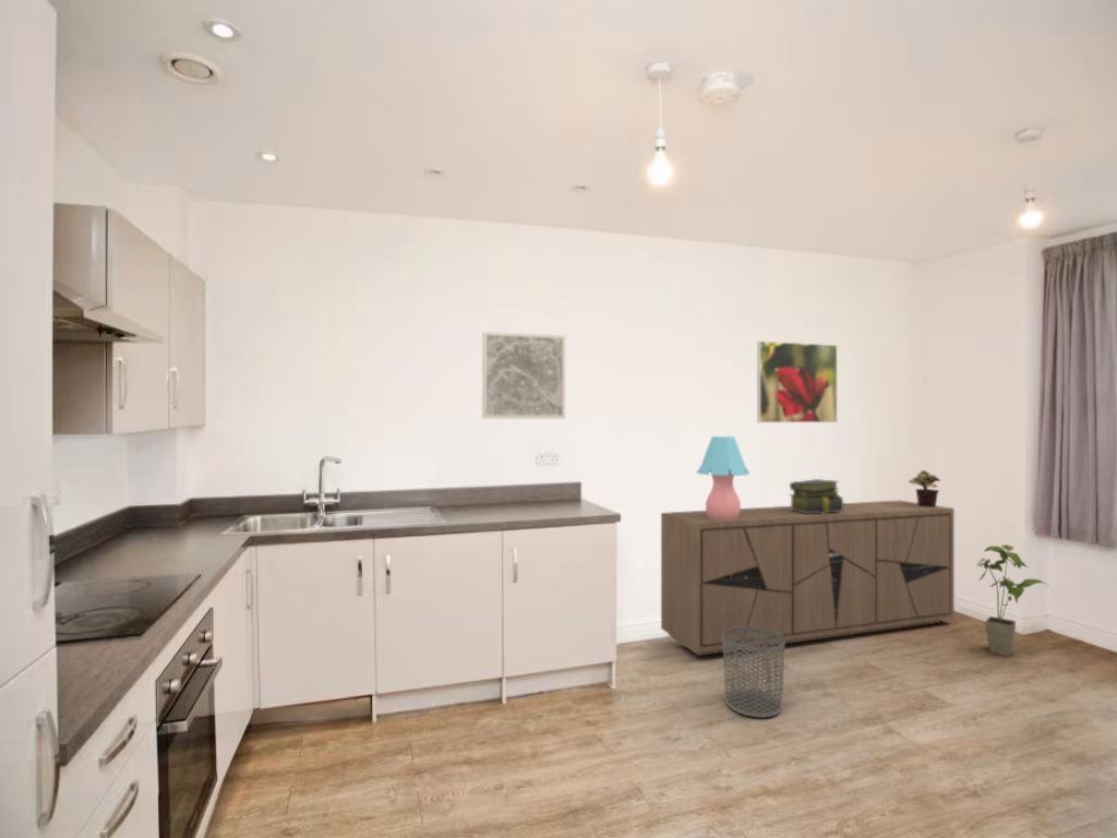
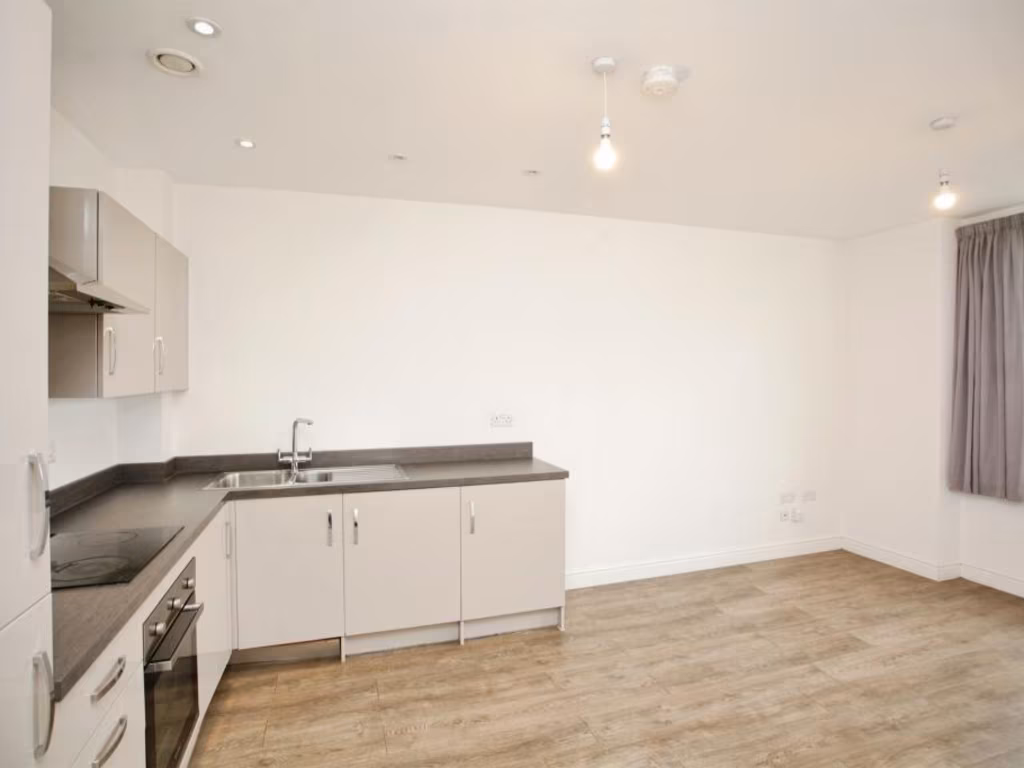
- house plant [976,543,1050,658]
- potted plant [908,469,941,506]
- table lamp [696,435,750,519]
- sideboard [660,499,956,657]
- stack of books [789,478,844,514]
- wall art [481,331,566,420]
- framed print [756,340,838,423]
- waste bin [722,626,786,719]
